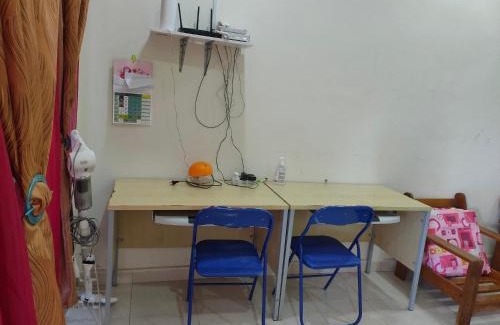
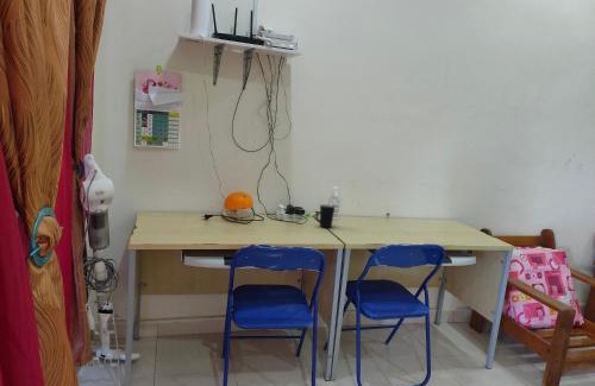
+ mug [314,203,336,228]
